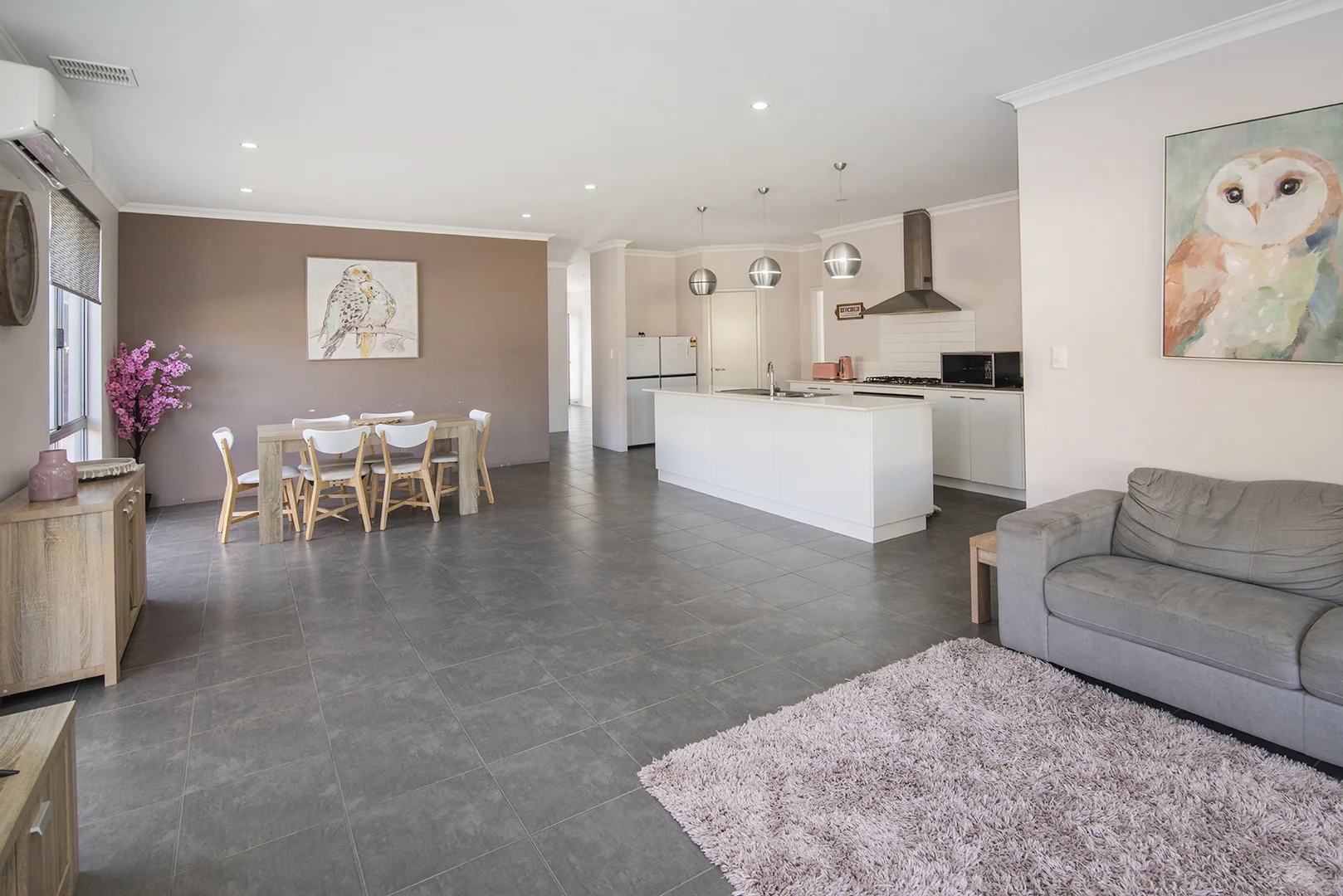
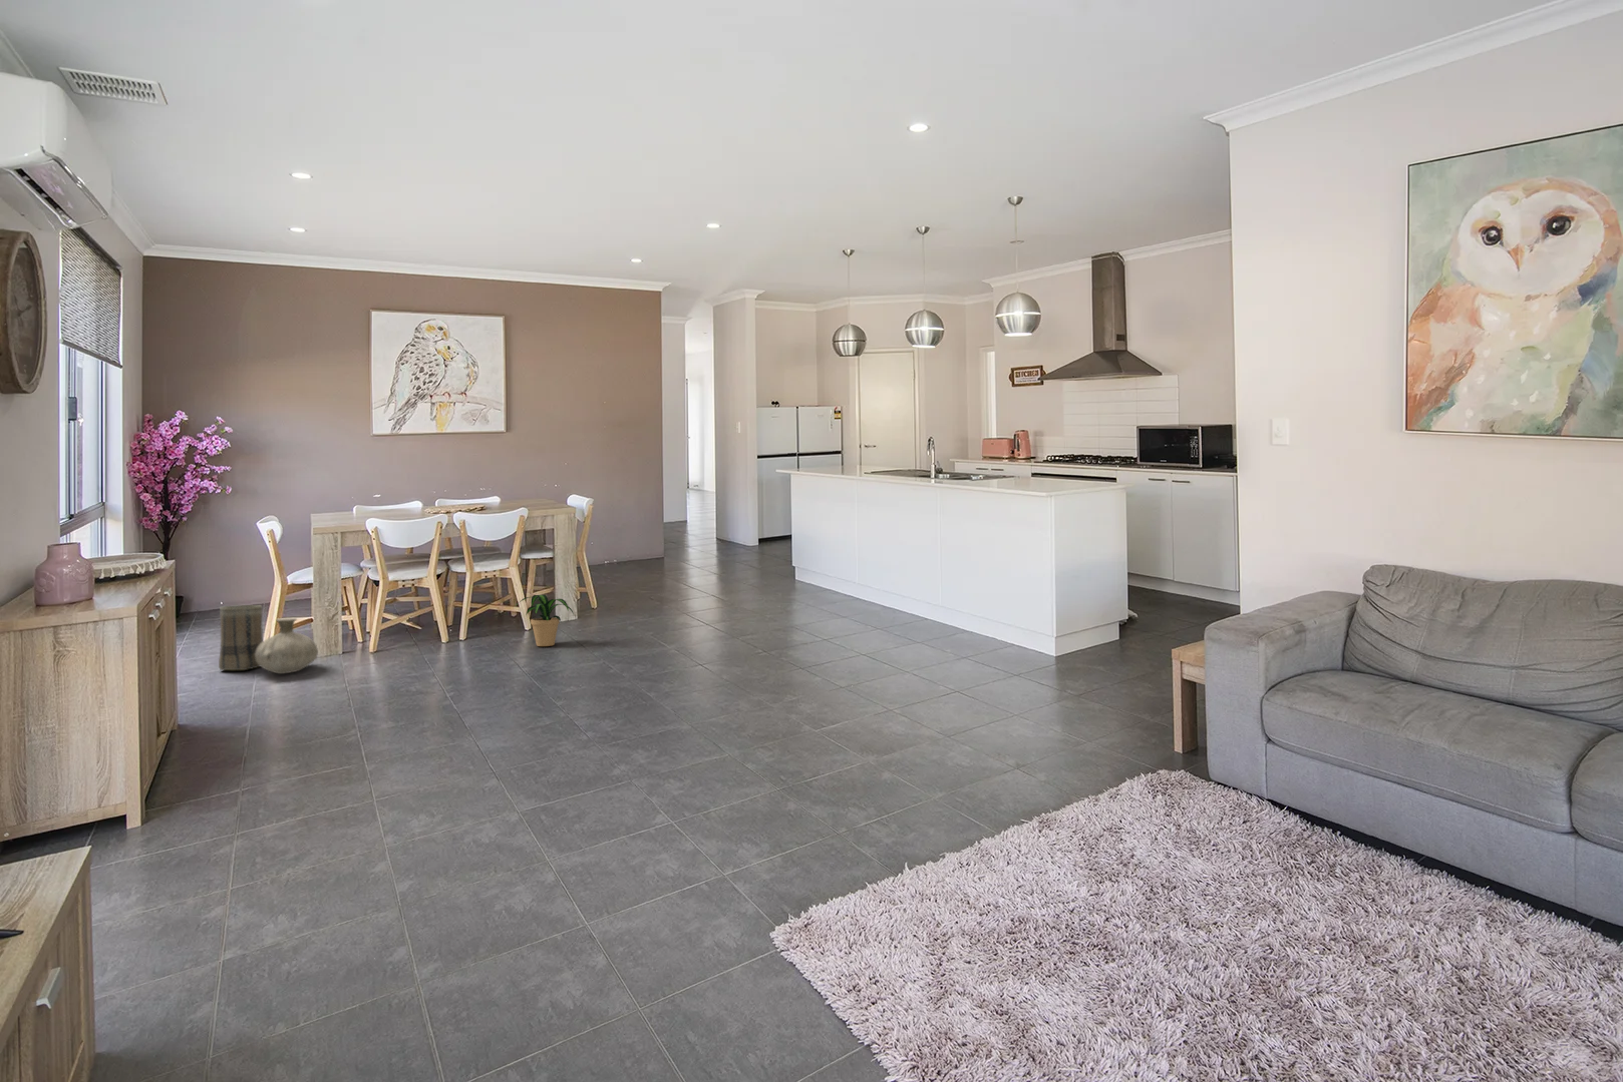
+ vase [255,617,319,674]
+ potted plant [515,594,575,647]
+ basket [218,604,263,671]
